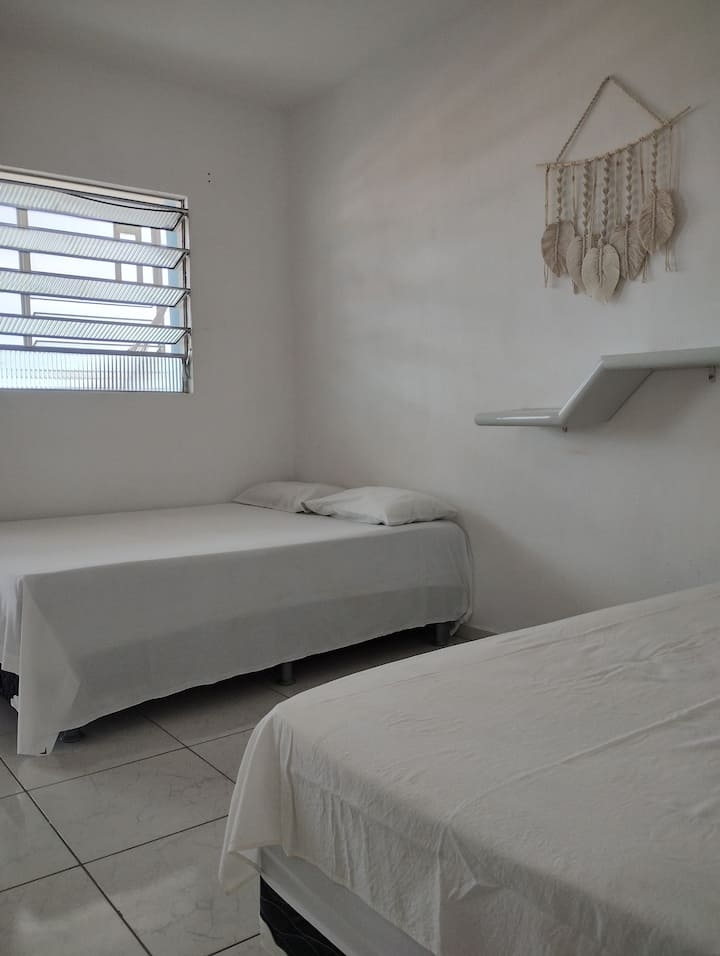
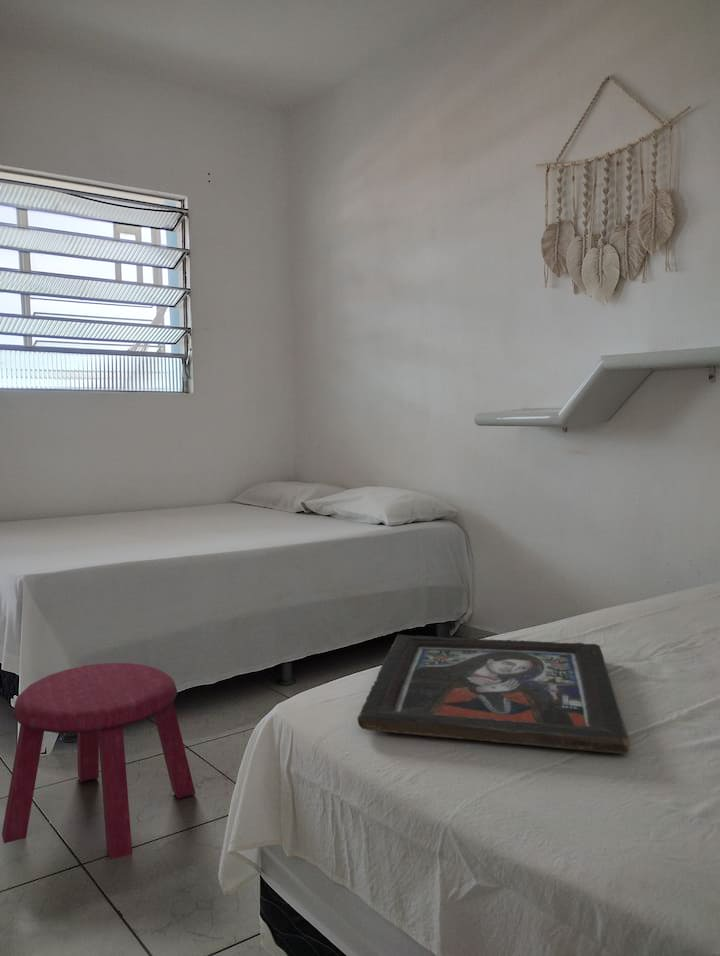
+ stool [1,662,197,860]
+ religious icon [357,634,631,755]
